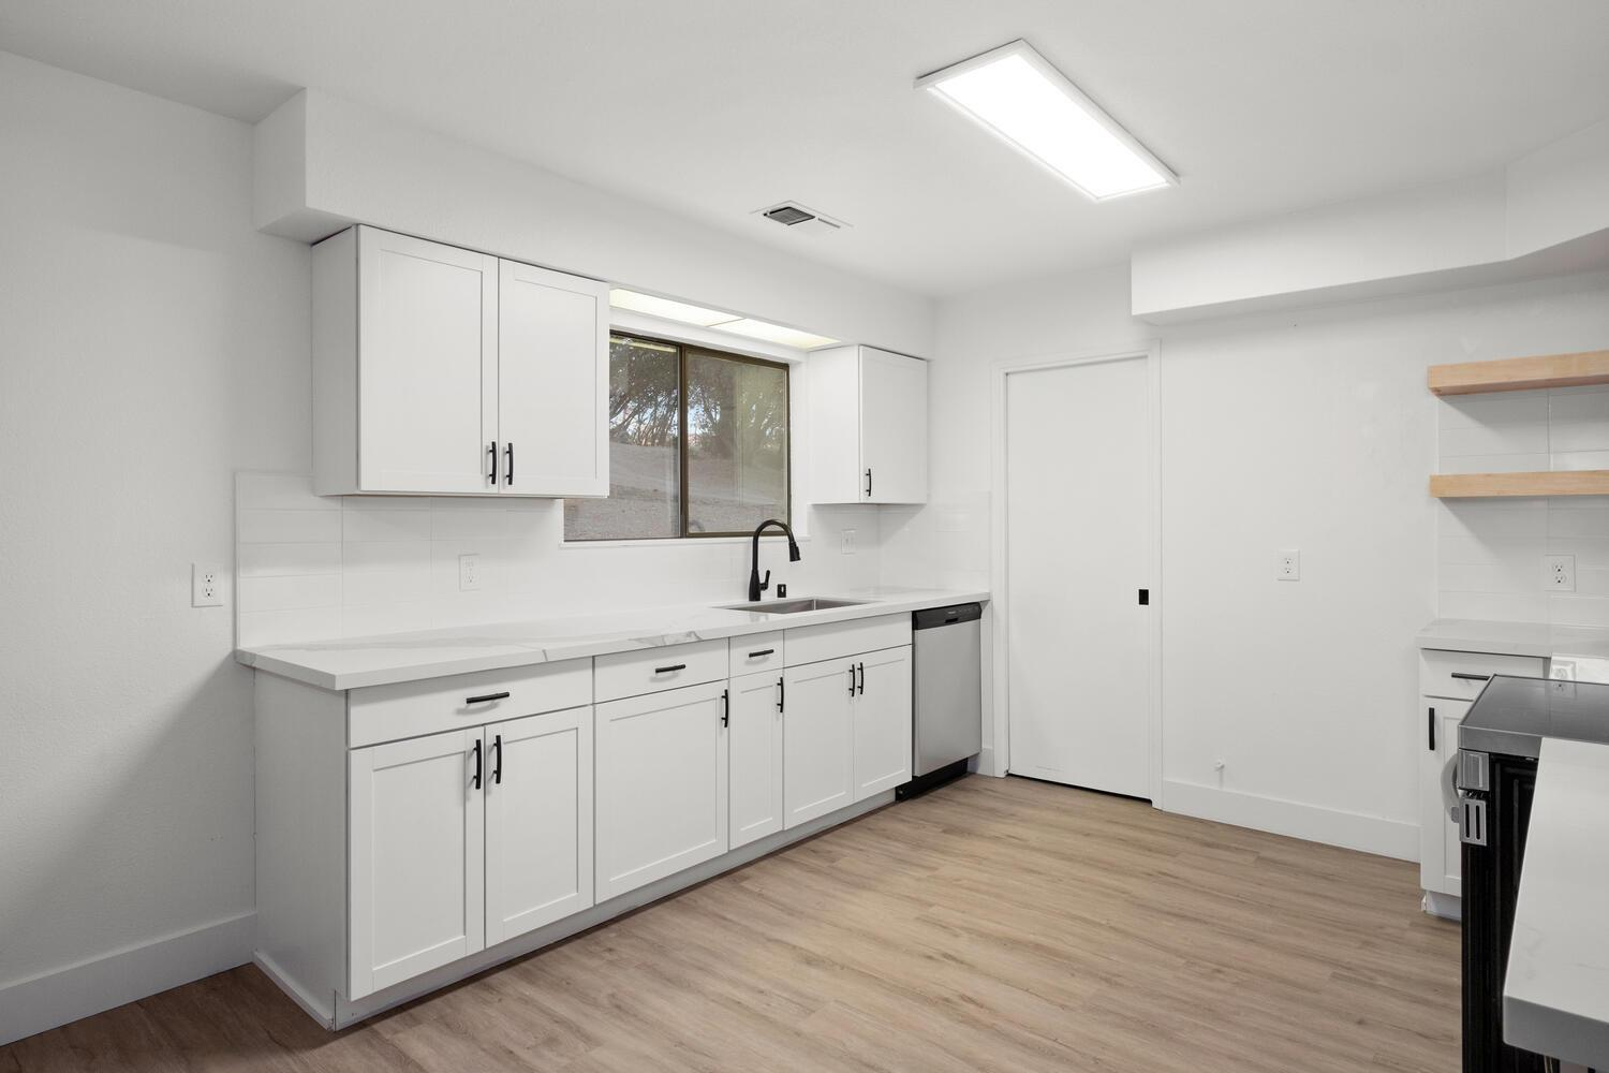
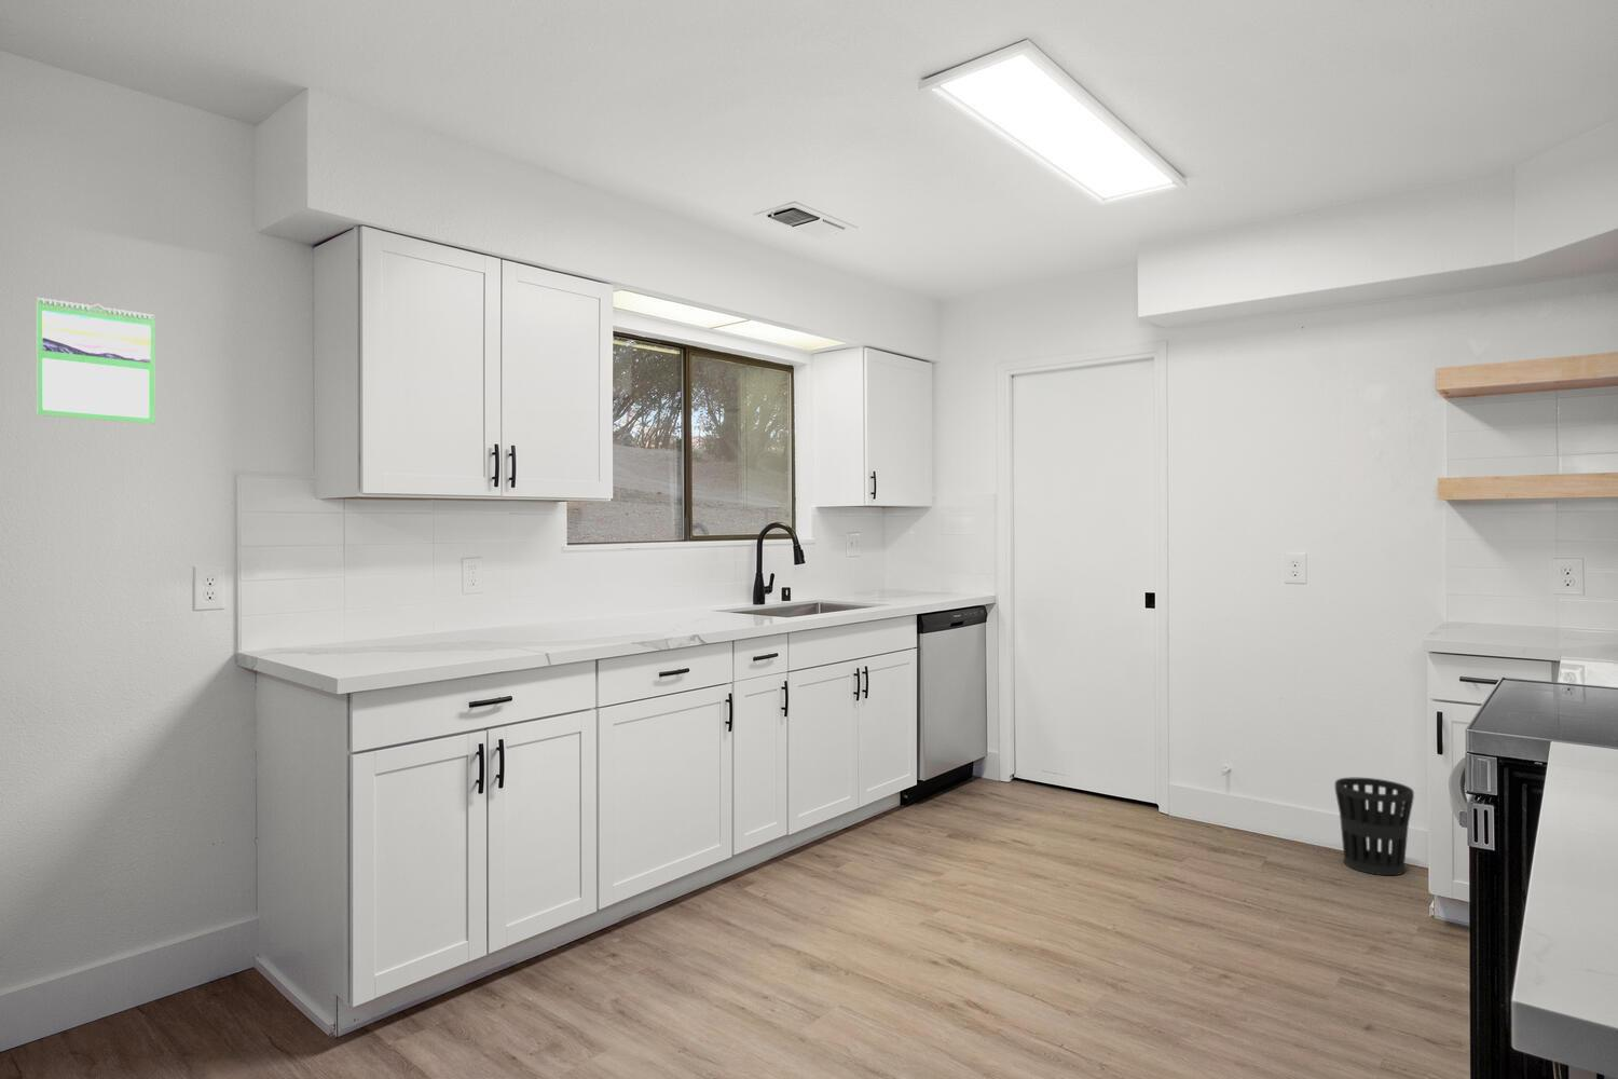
+ calendar [36,296,157,425]
+ wastebasket [1334,777,1416,877]
